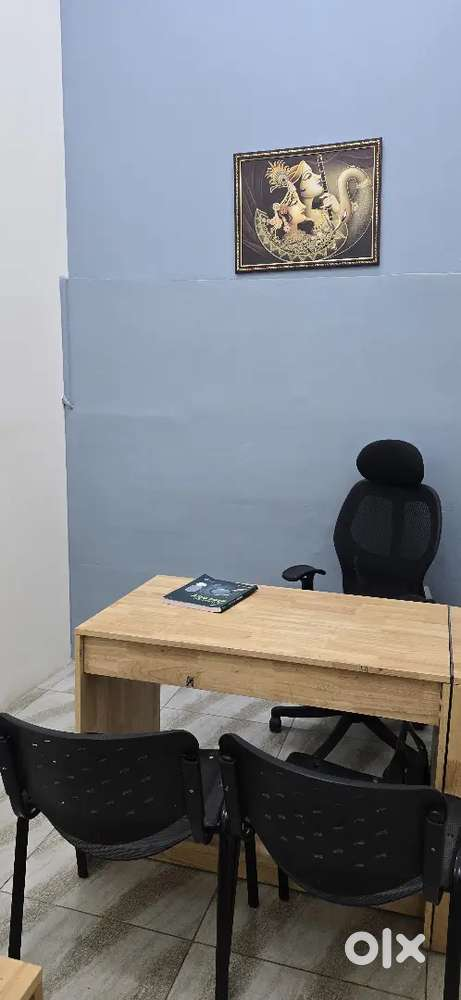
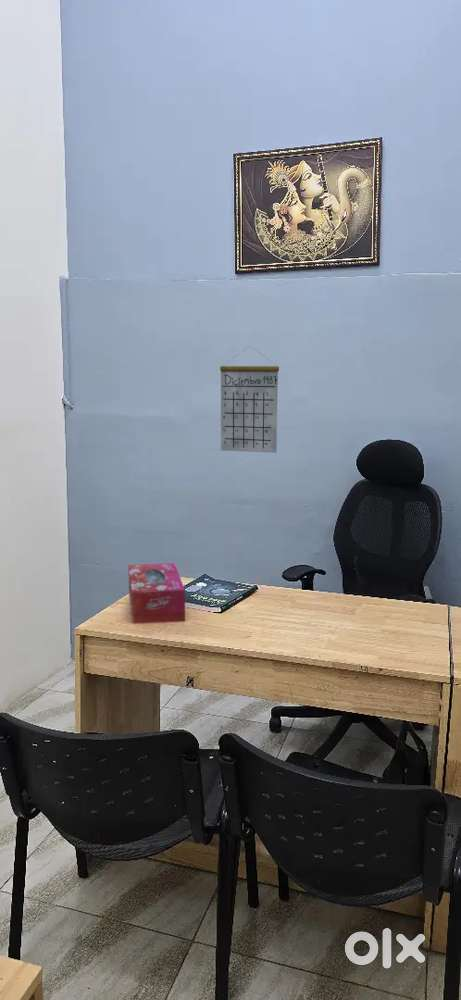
+ calendar [219,346,280,454]
+ tissue box [127,562,186,625]
